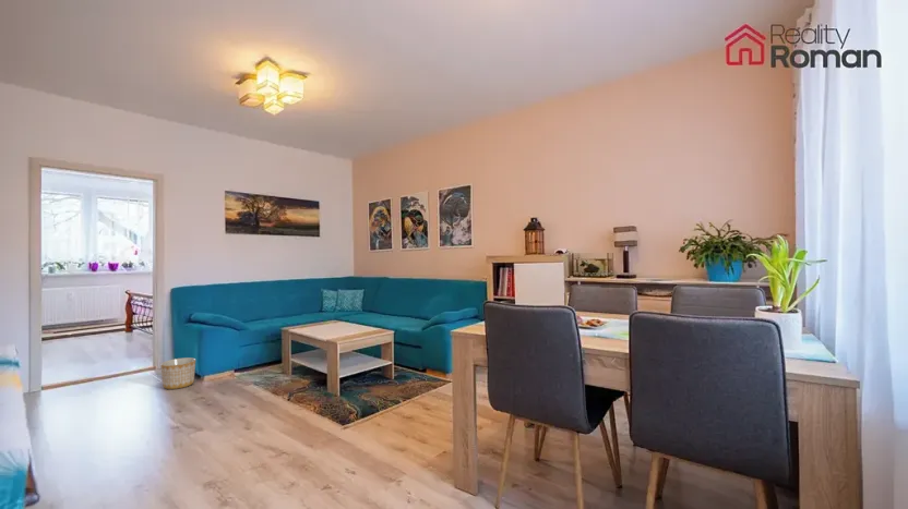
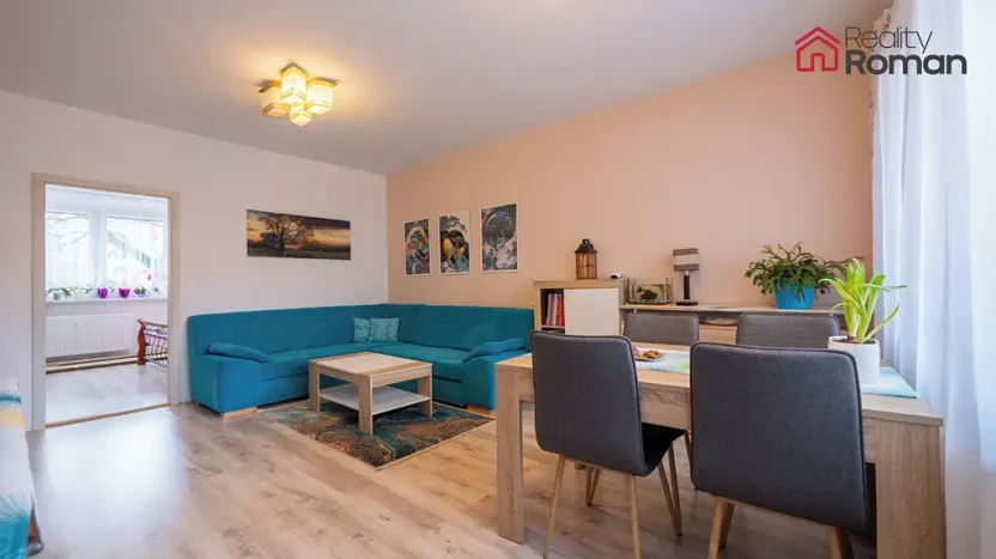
- planter [159,356,196,390]
